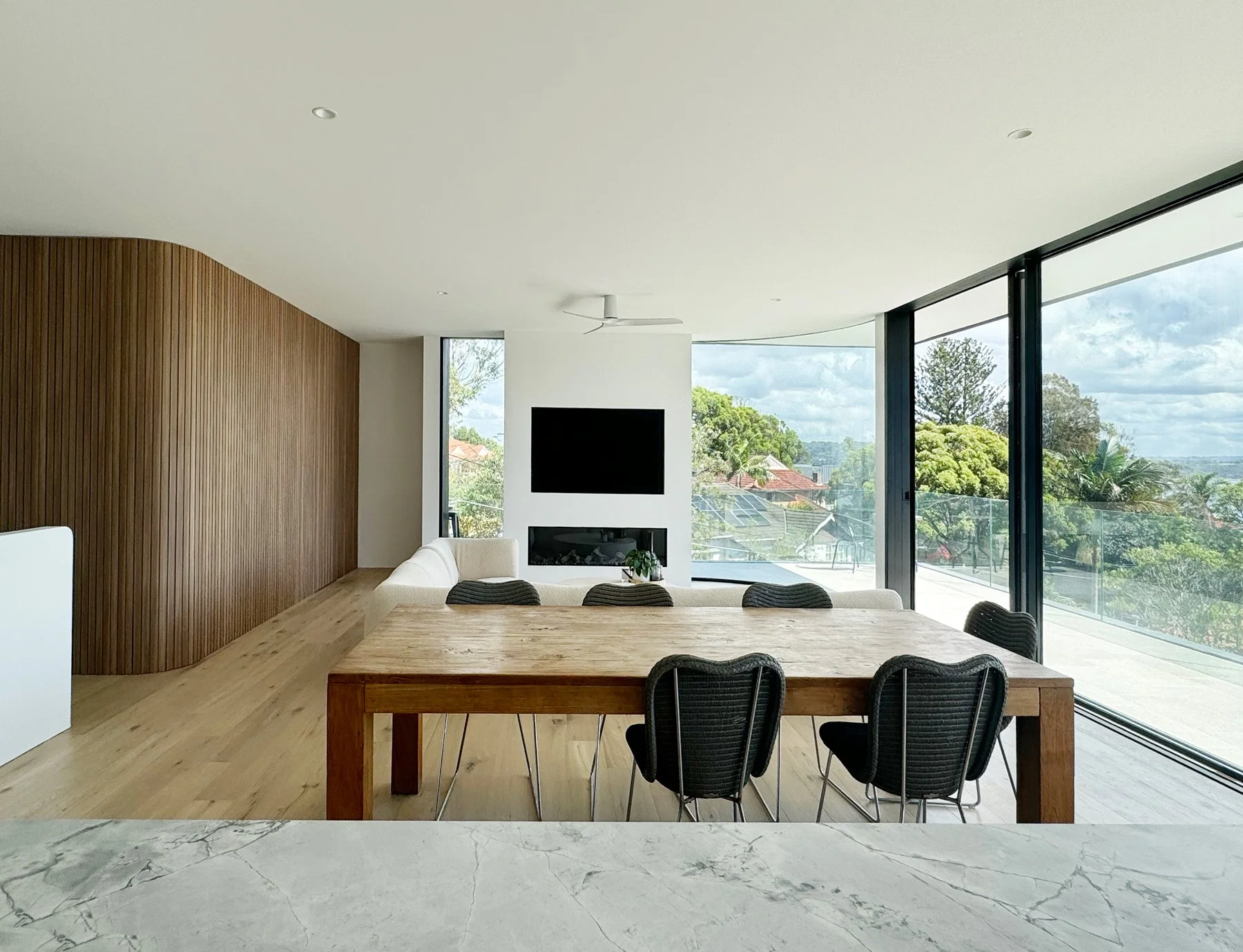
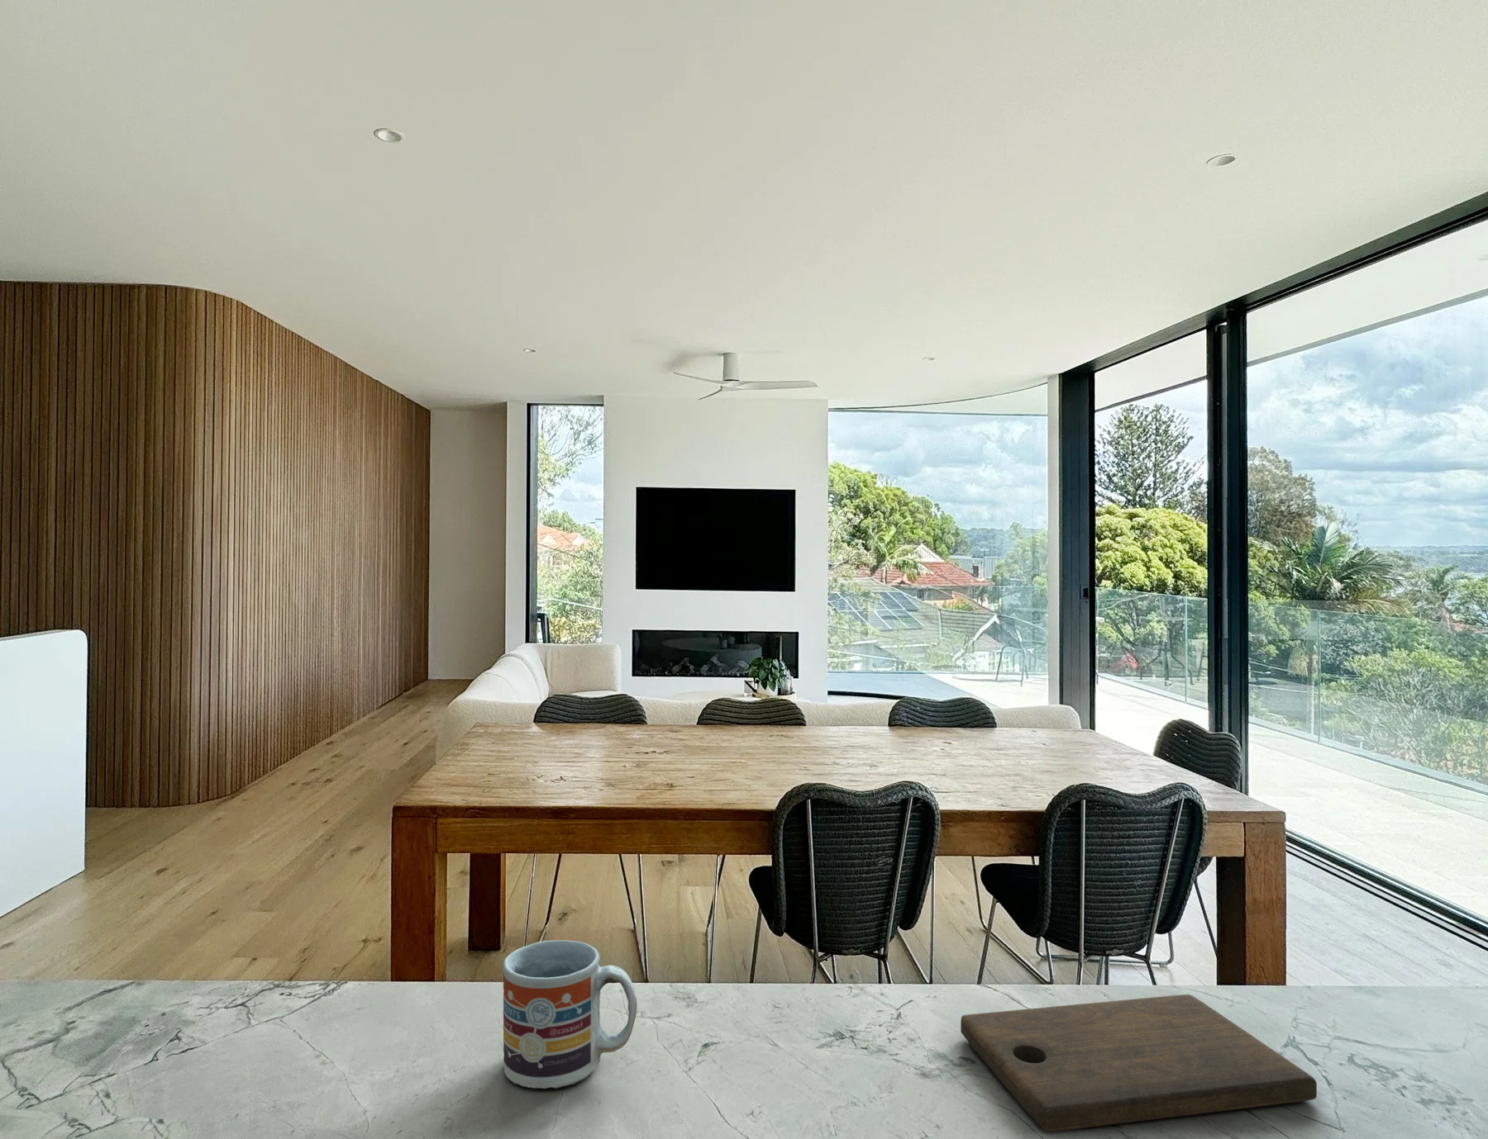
+ cup [502,939,638,1090]
+ cutting board [960,993,1318,1132]
